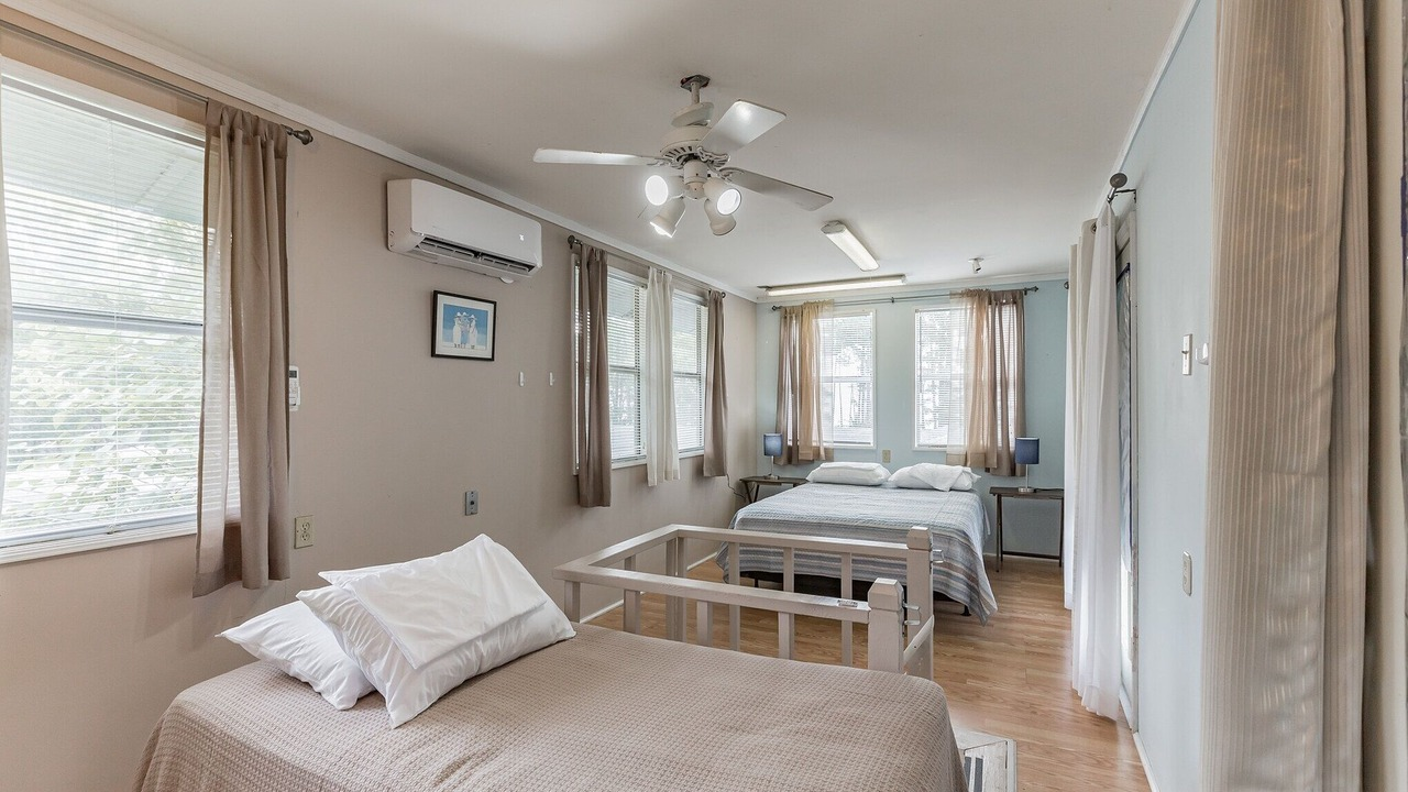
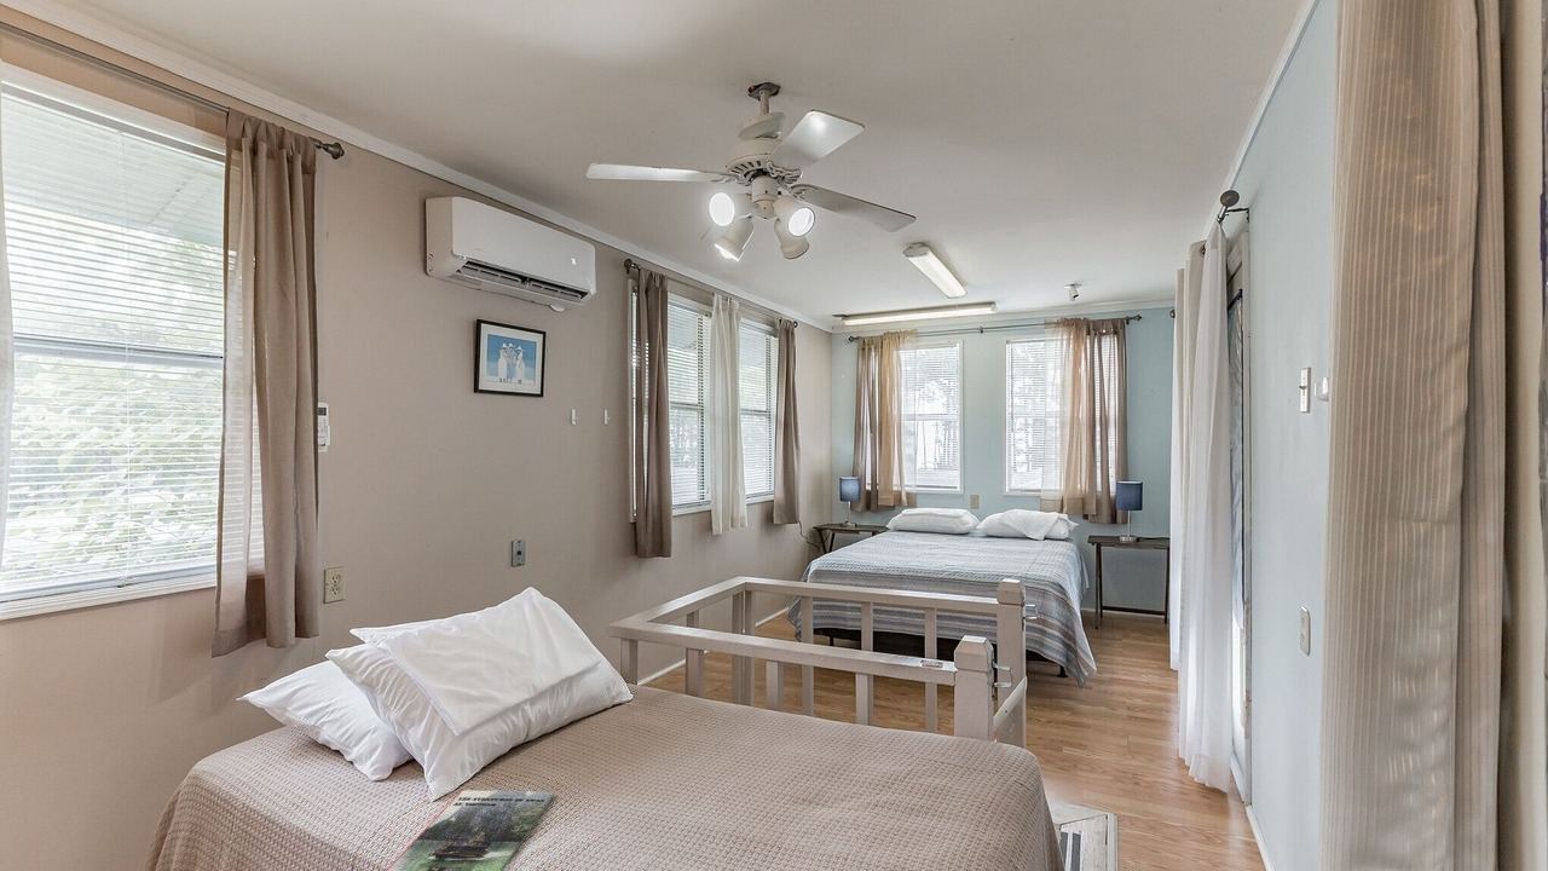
+ magazine [385,789,555,871]
